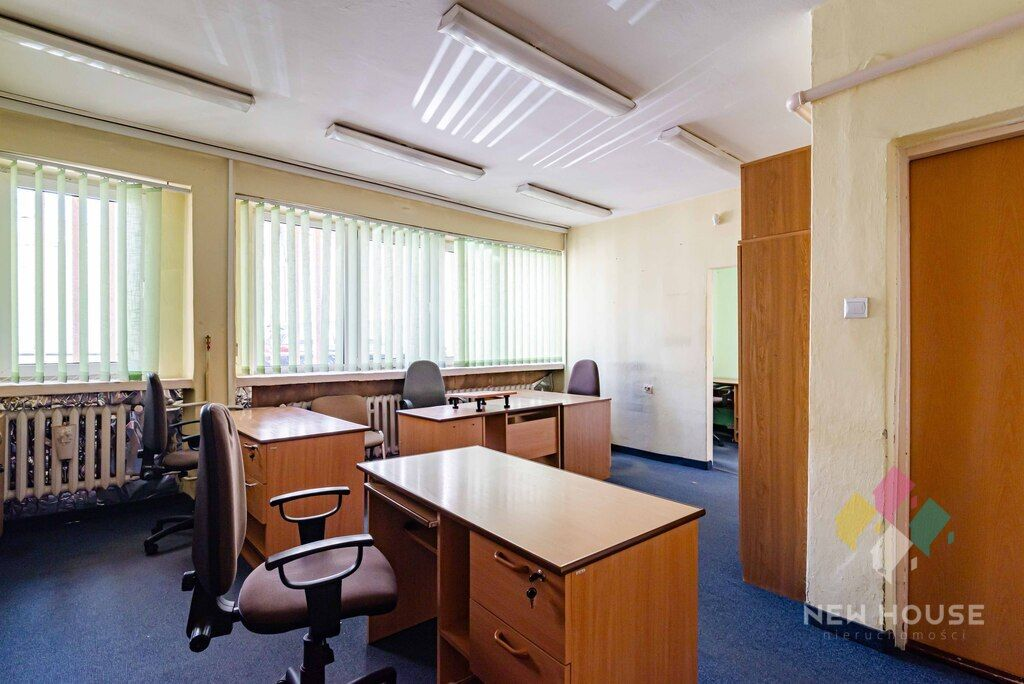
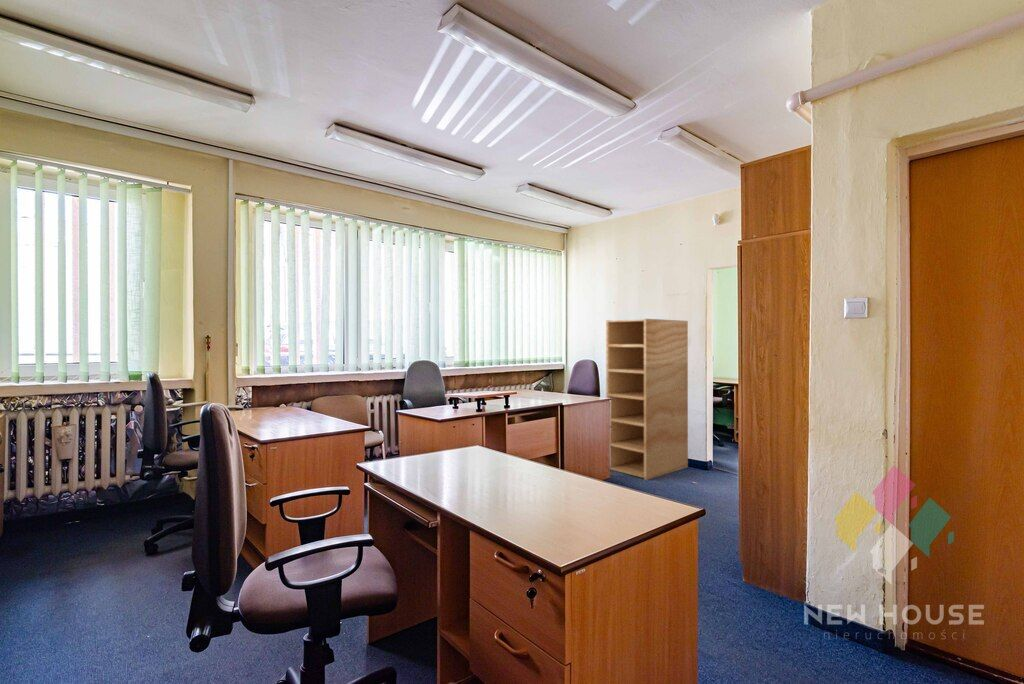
+ bookshelf [605,318,689,481]
